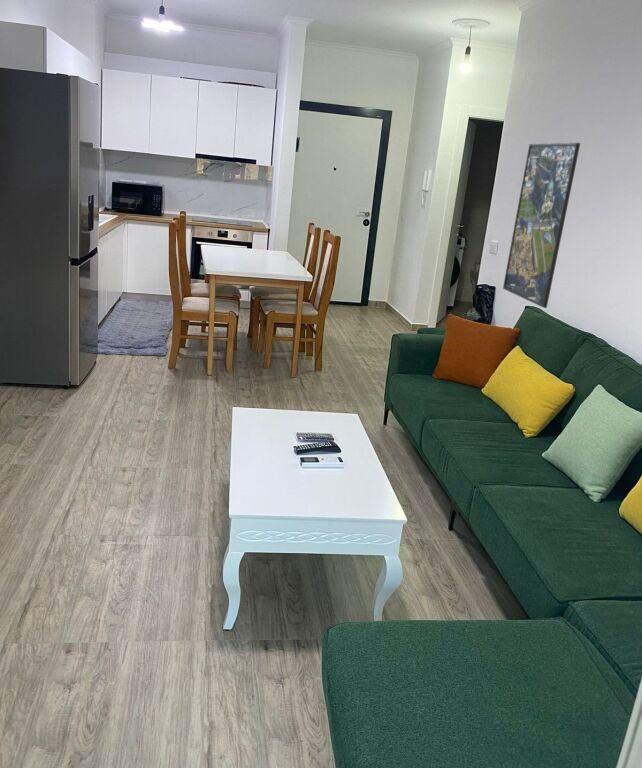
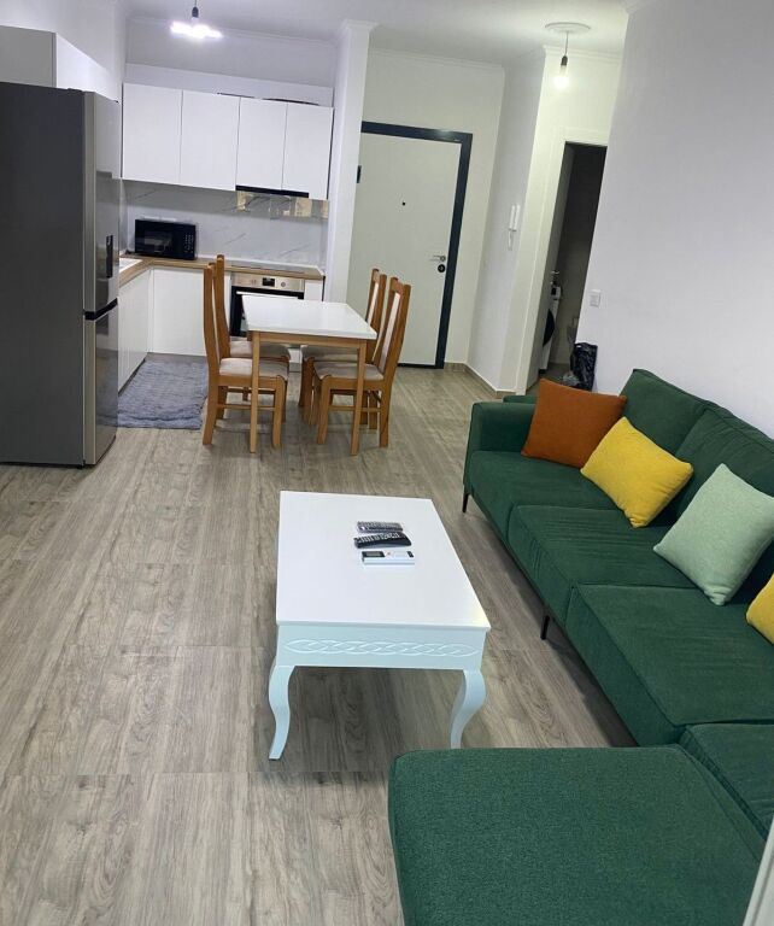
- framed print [502,142,581,309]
